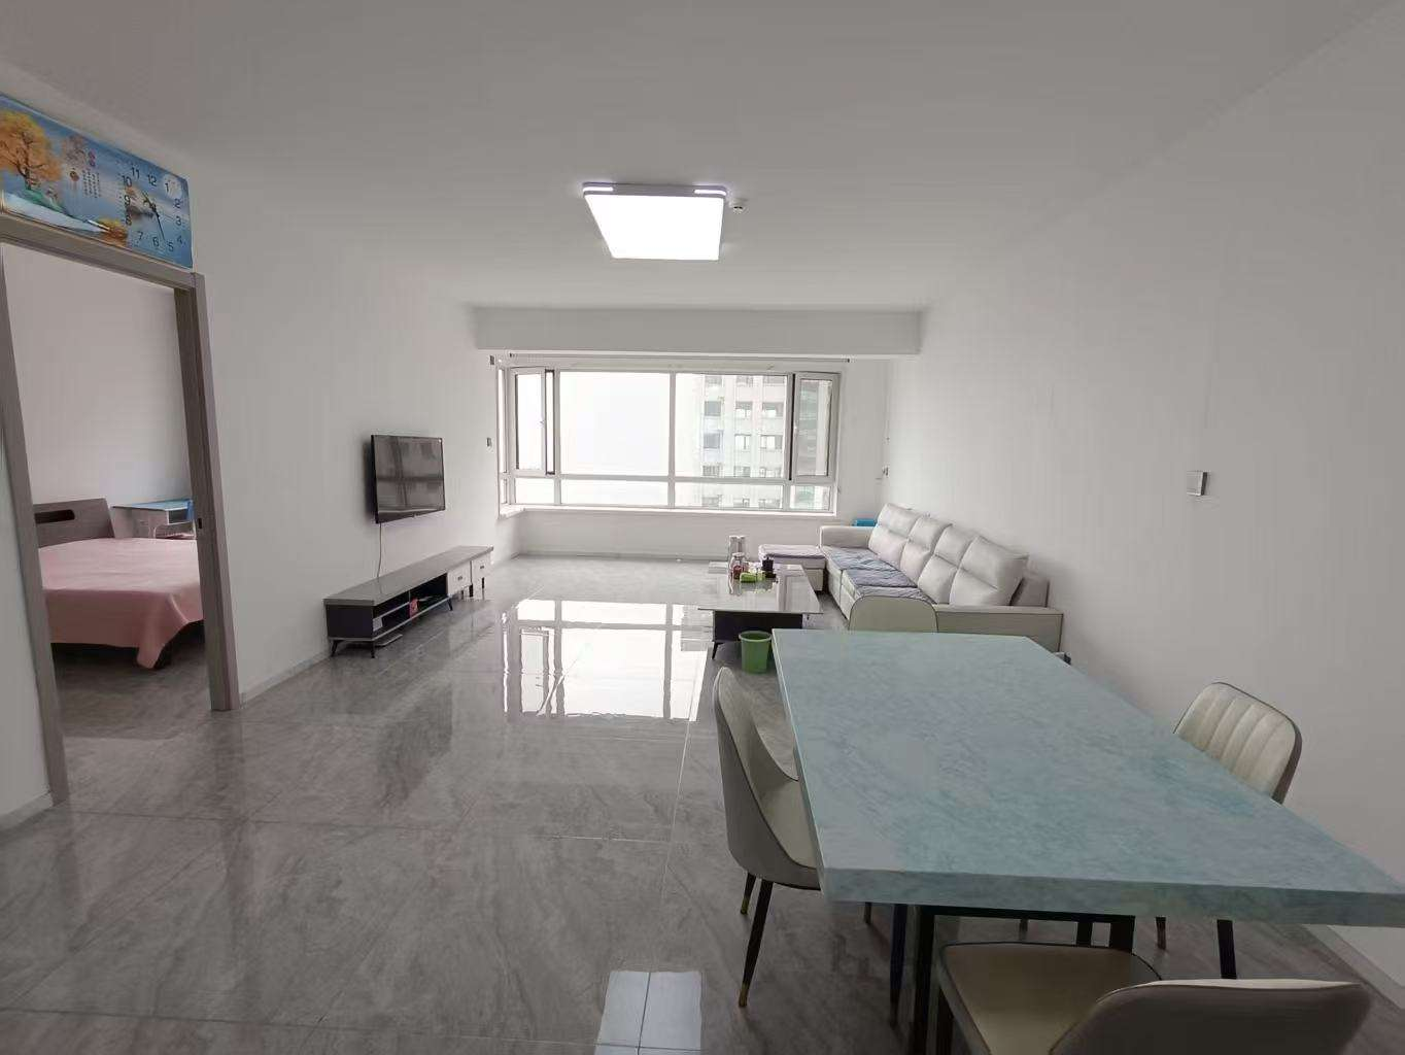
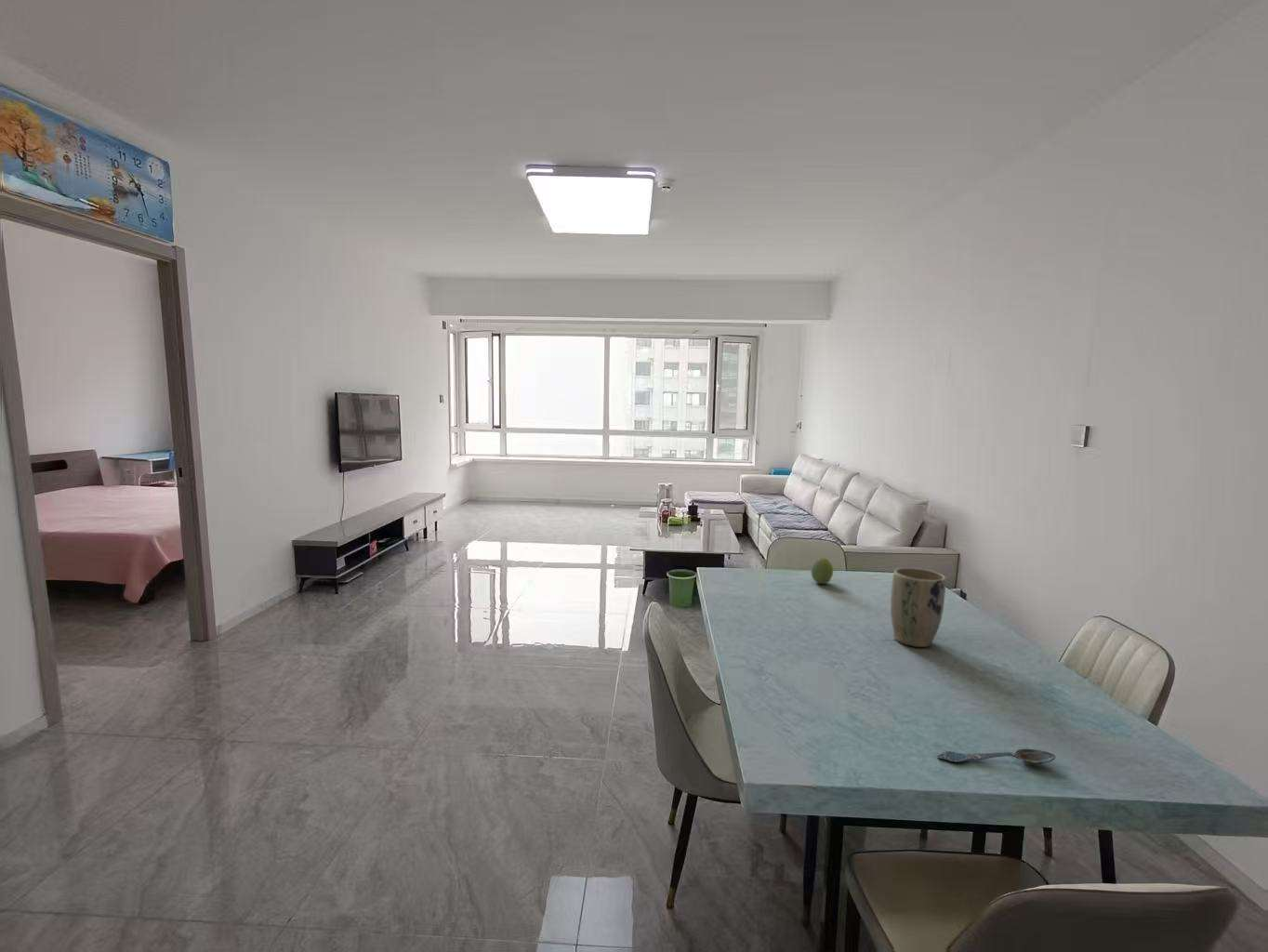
+ plant pot [890,567,946,648]
+ spoon [936,748,1056,766]
+ fruit [811,557,834,585]
